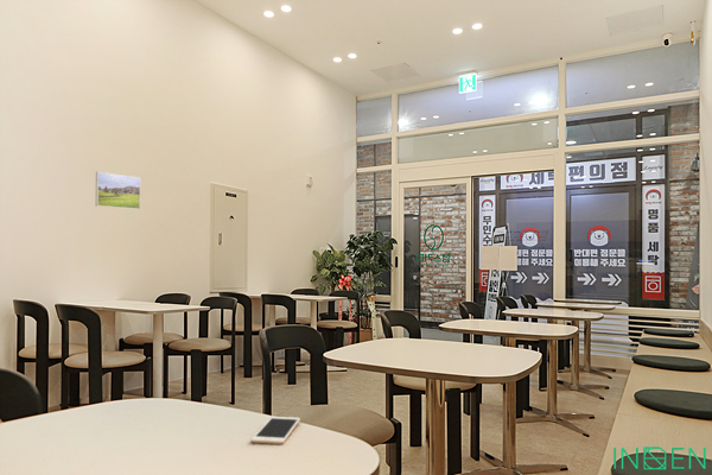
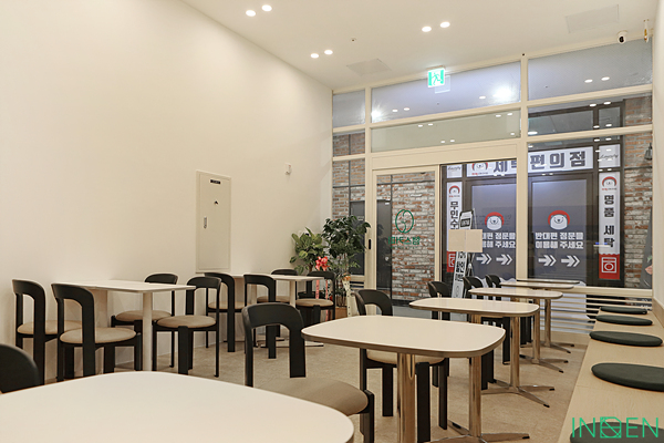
- cell phone [250,416,301,445]
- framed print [95,171,141,210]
